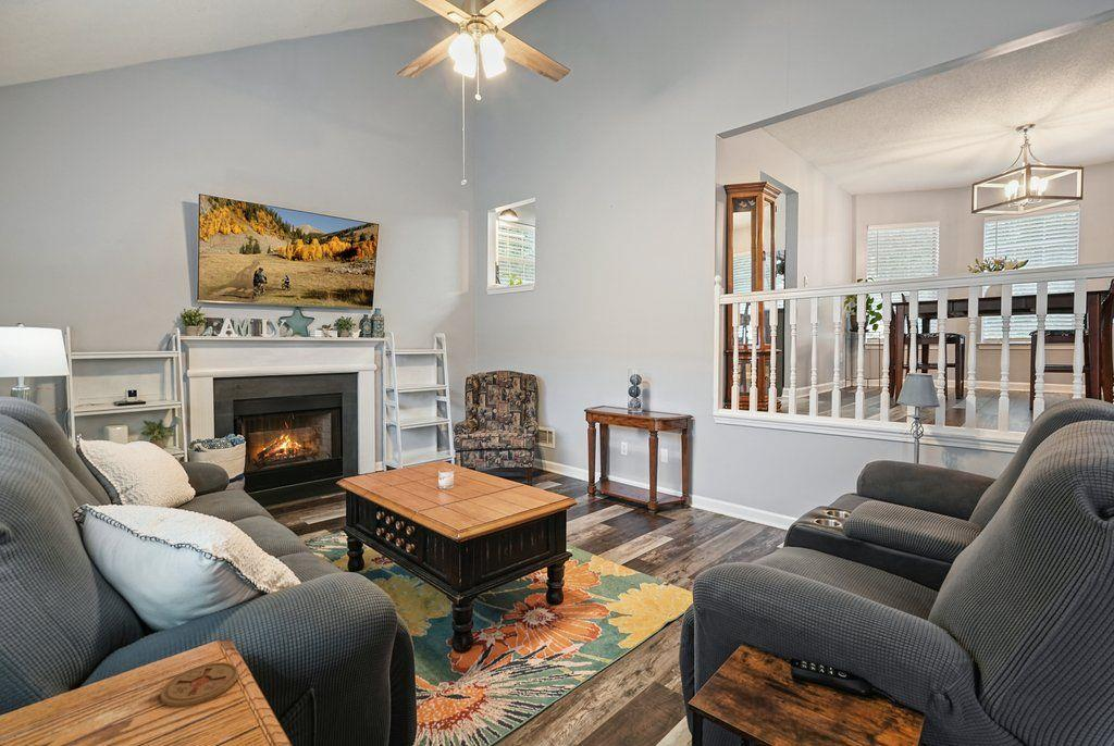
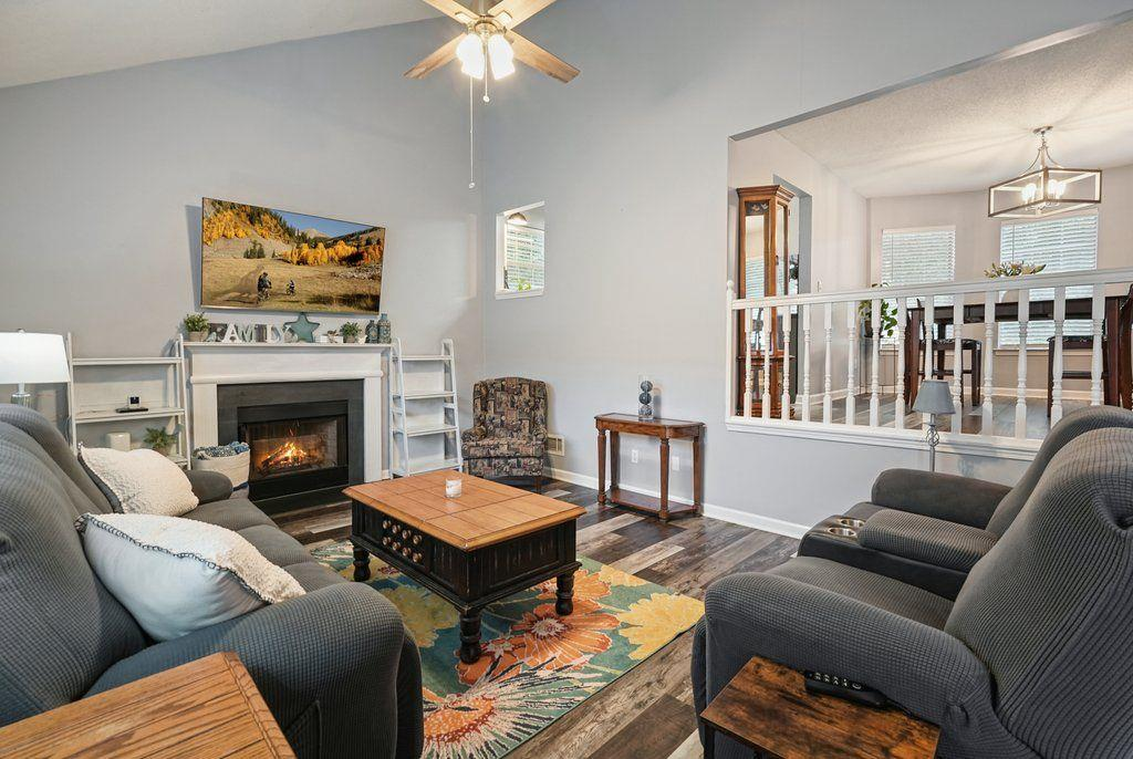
- coaster [159,661,239,708]
